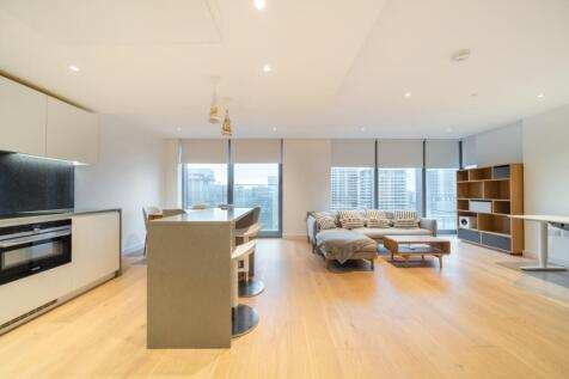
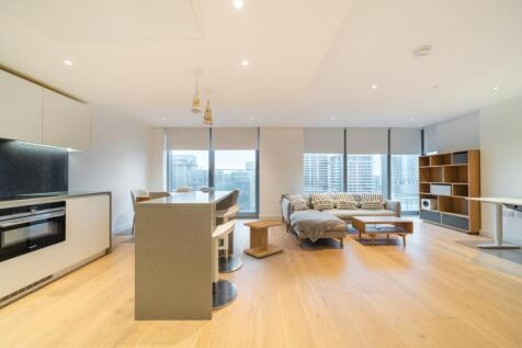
+ side table [242,218,285,259]
